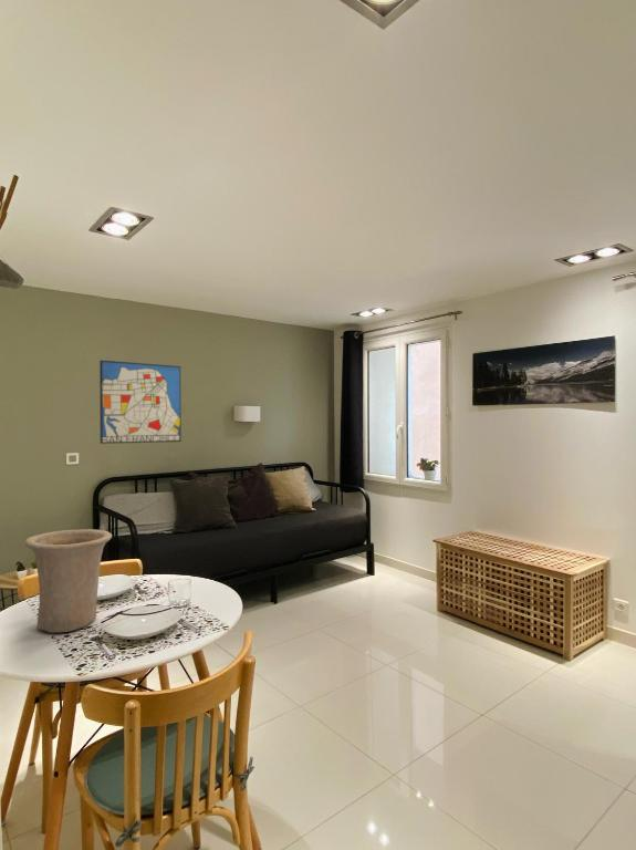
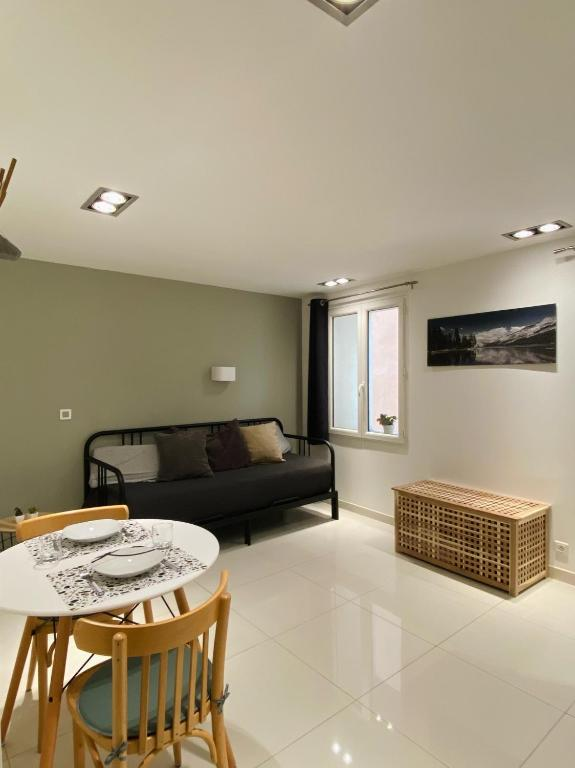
- vase [23,528,113,633]
- wall art [98,360,183,445]
